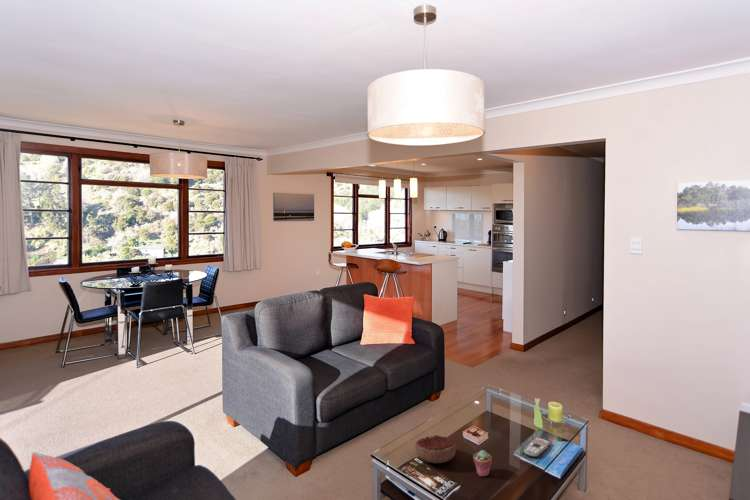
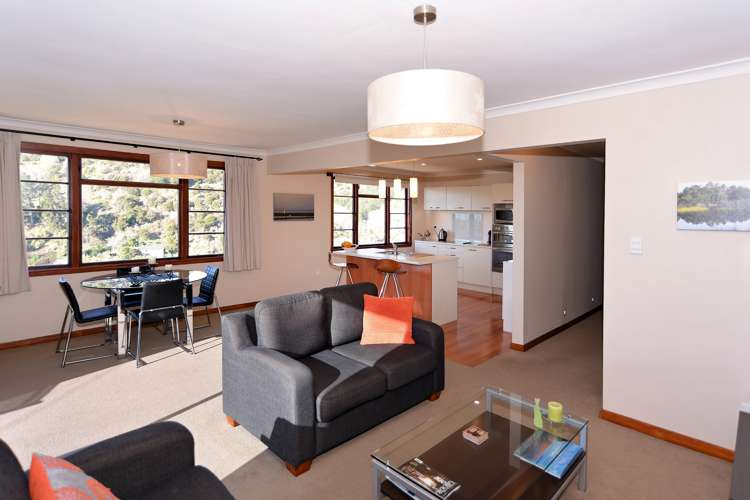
- decorative bowl [414,434,457,464]
- remote control [523,437,551,458]
- potted succulent [472,449,493,478]
